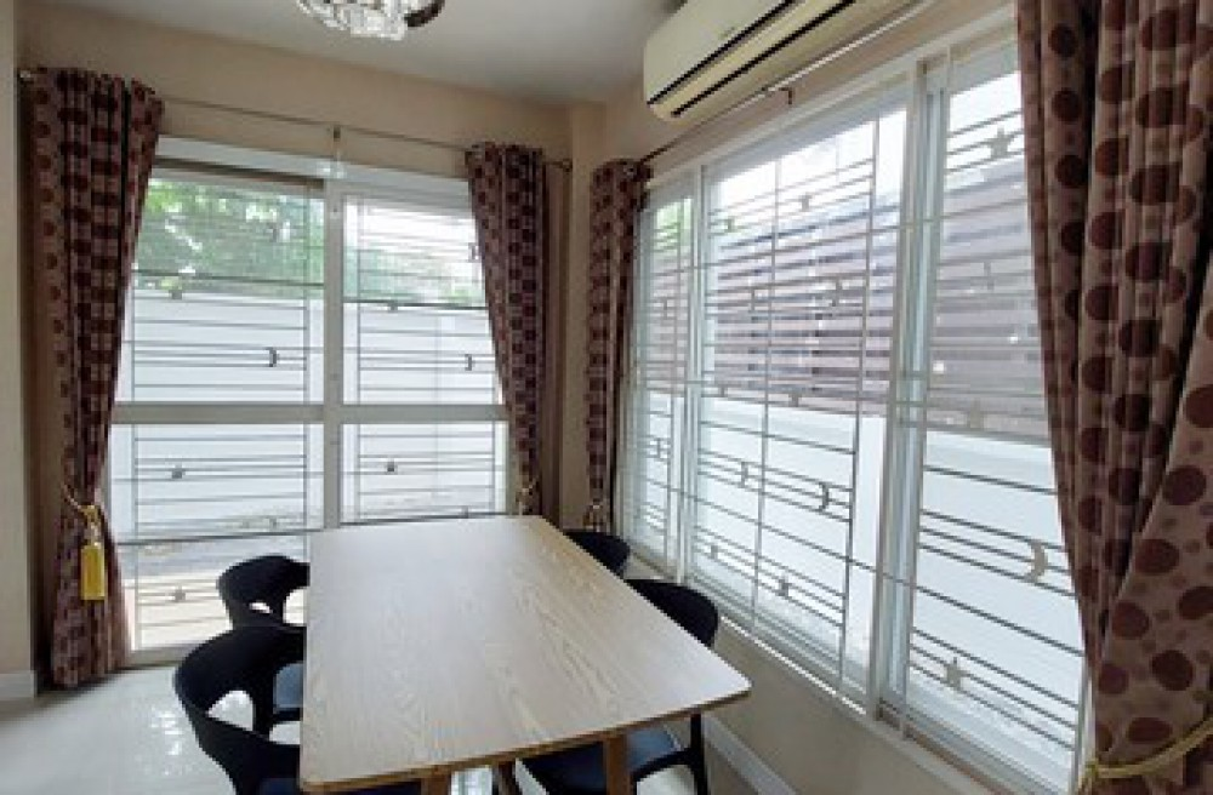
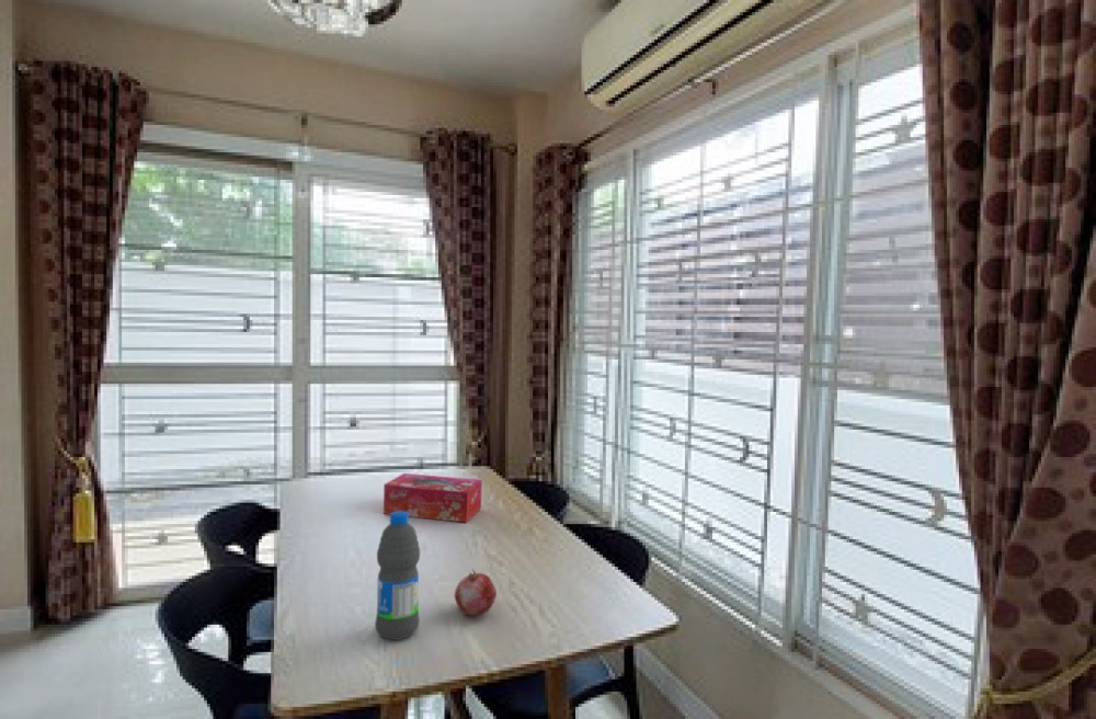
+ water bottle [374,511,421,641]
+ tissue box [383,472,483,524]
+ fruit [454,568,498,616]
